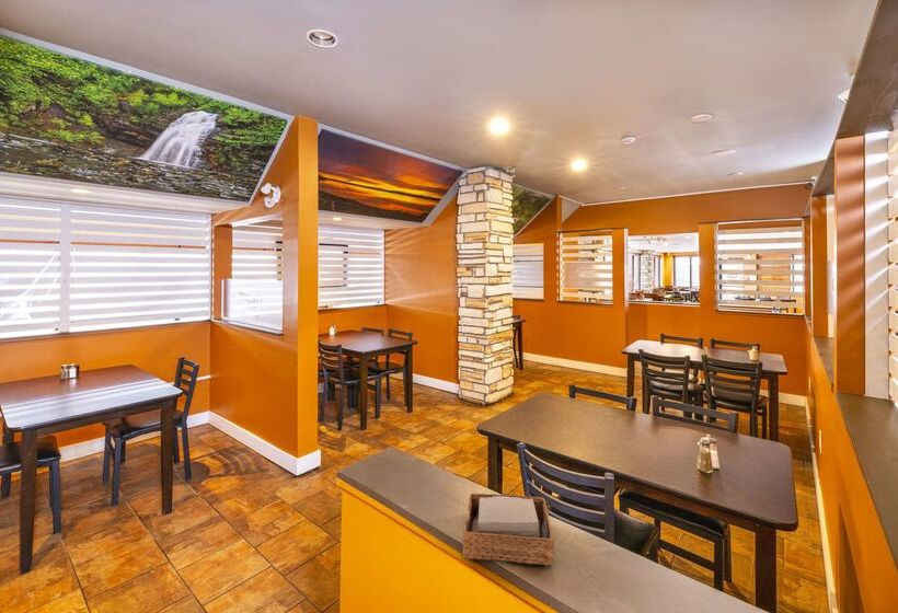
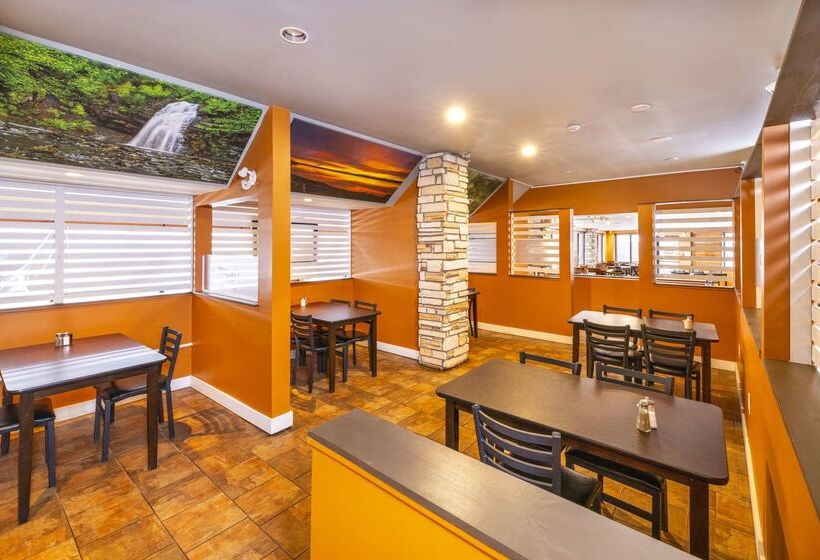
- napkin holder [461,493,555,567]
